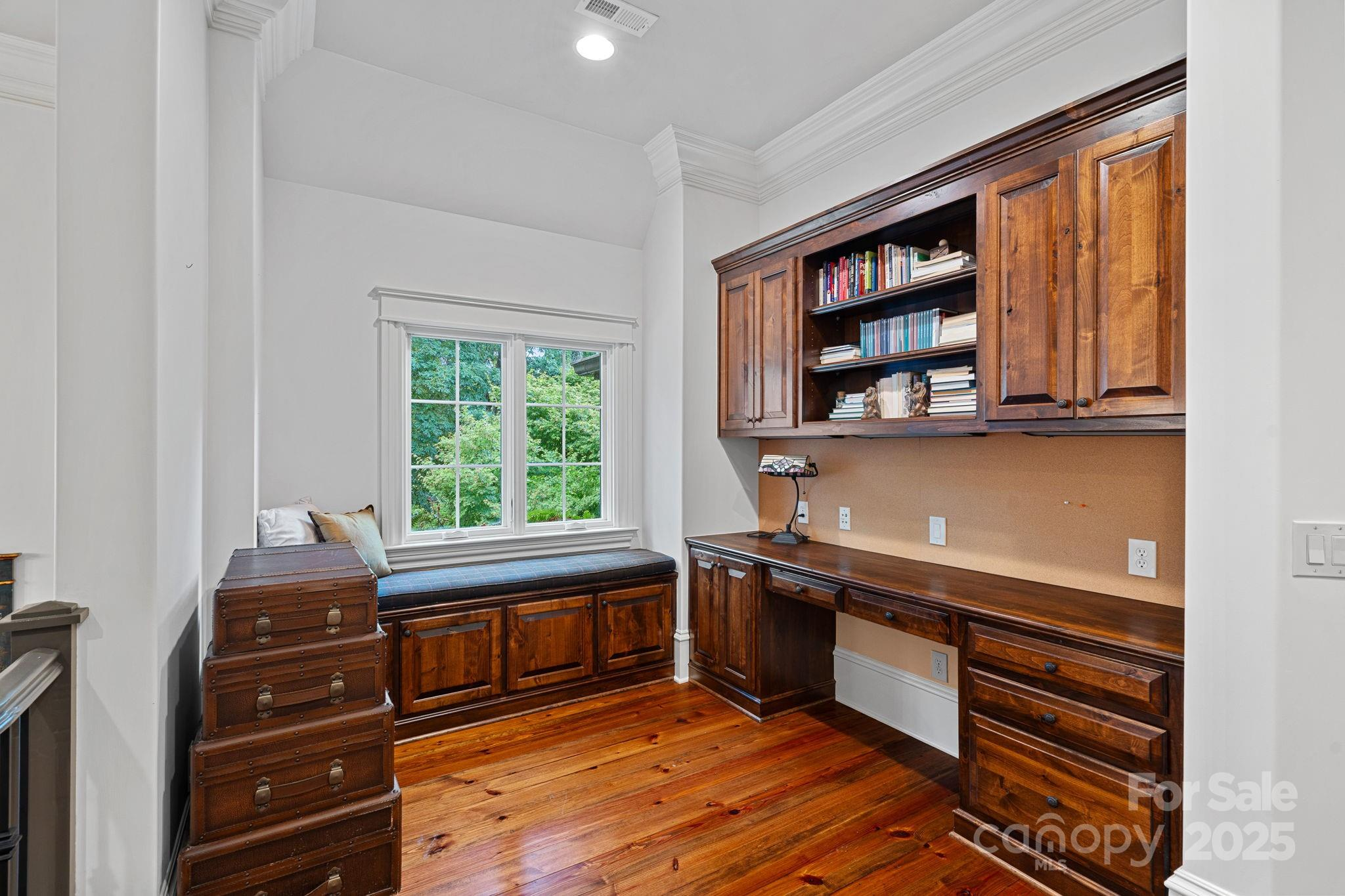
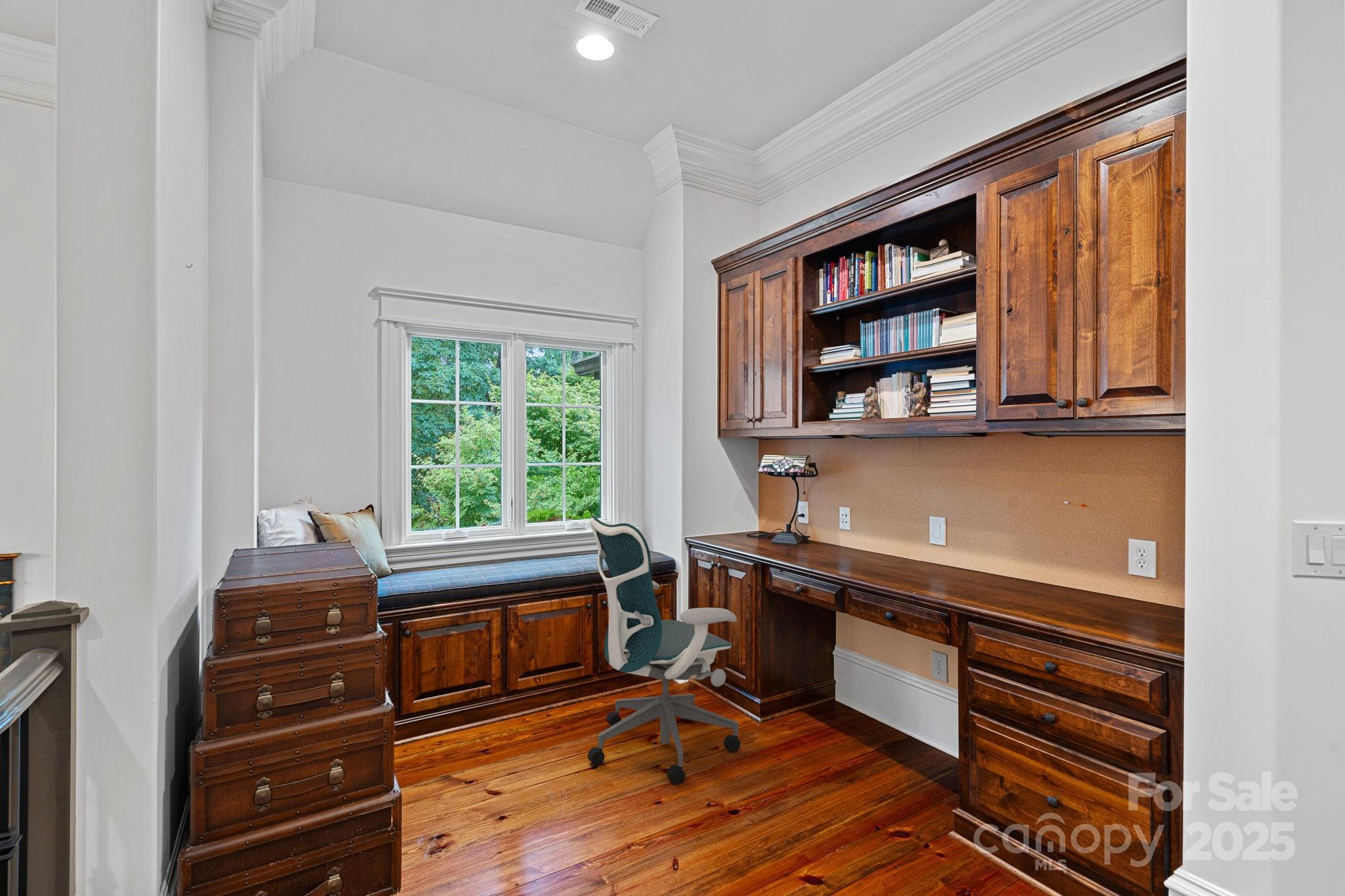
+ office chair [587,515,741,785]
